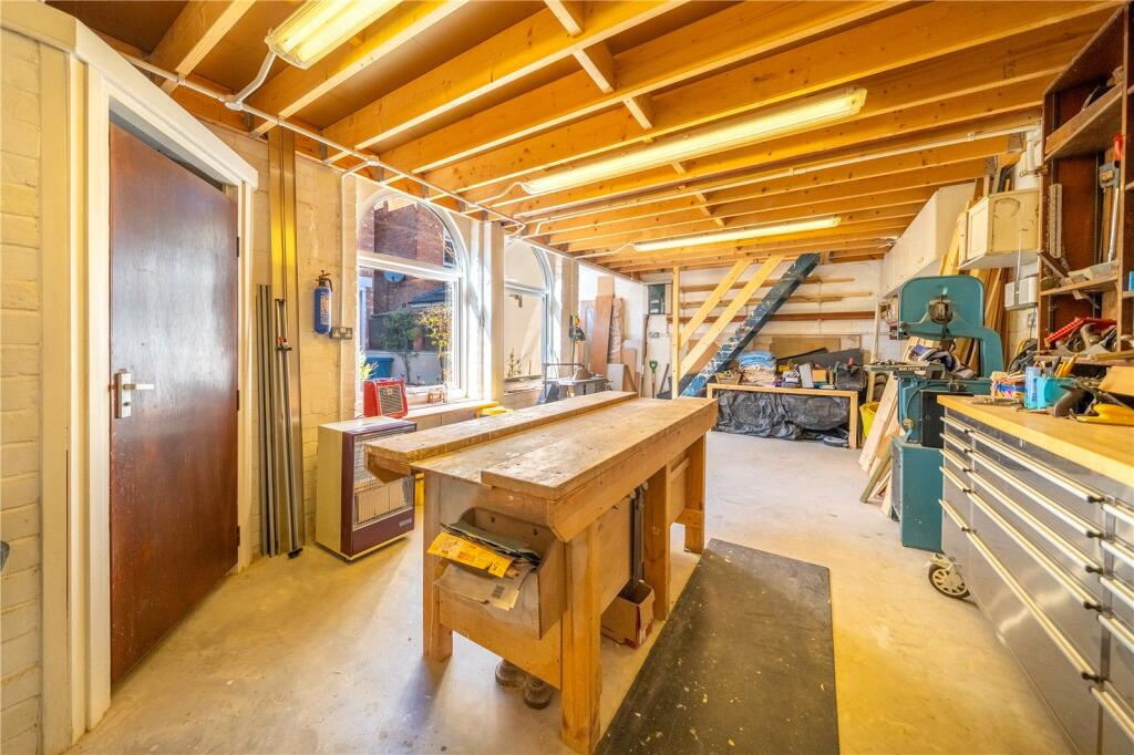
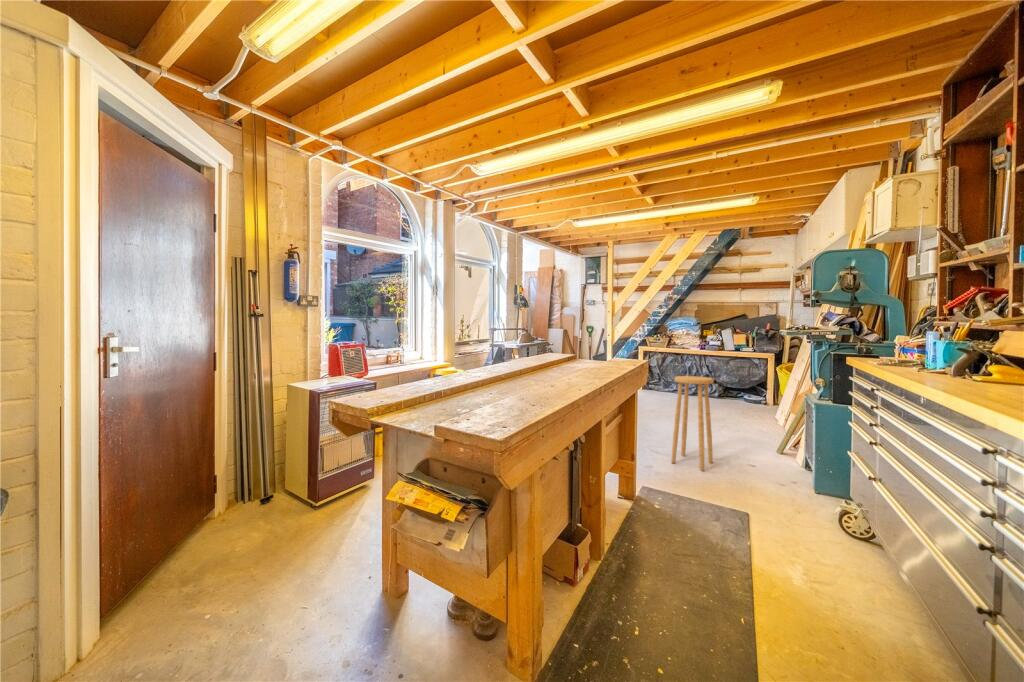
+ stool [671,375,715,471]
